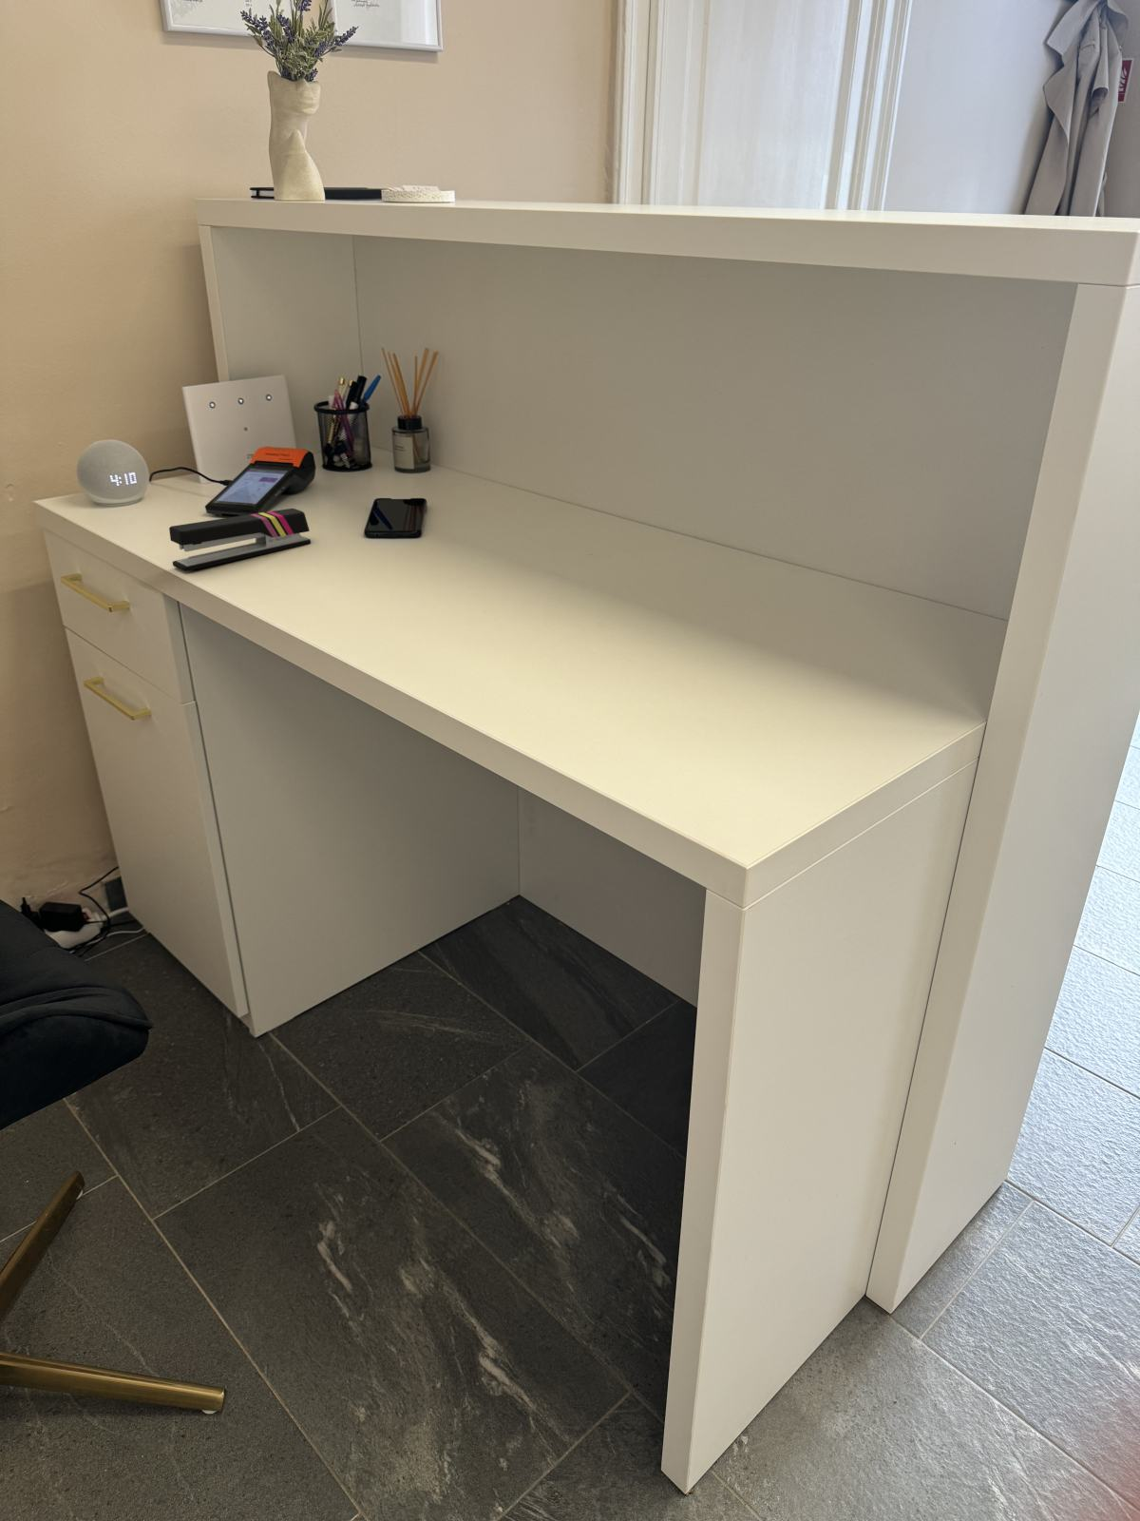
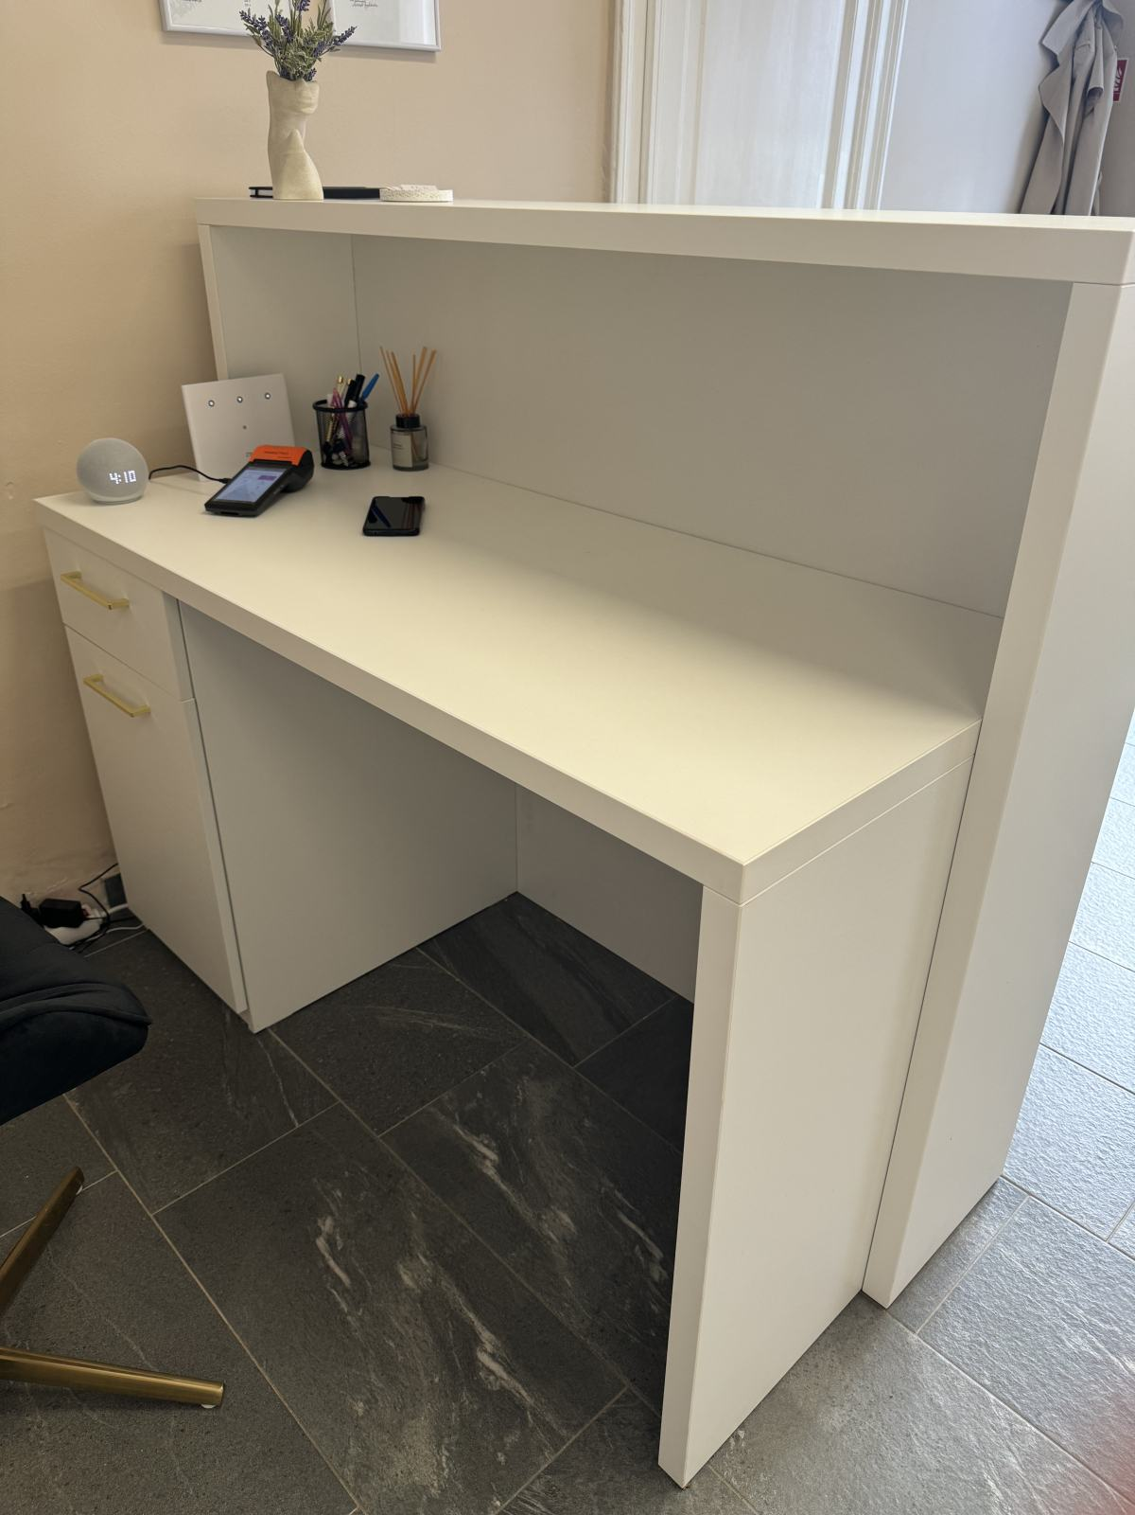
- stapler [168,508,311,571]
